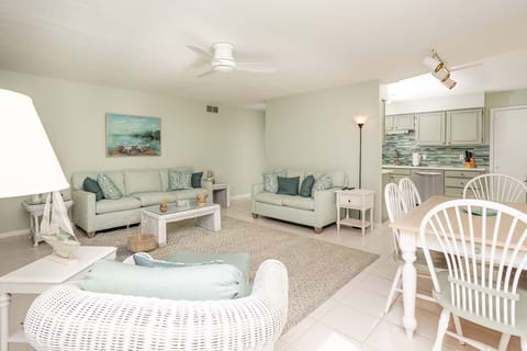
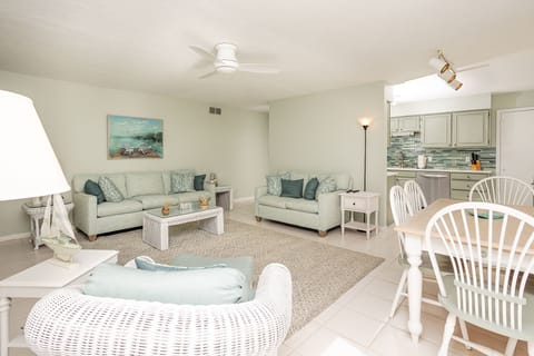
- basket [124,216,158,253]
